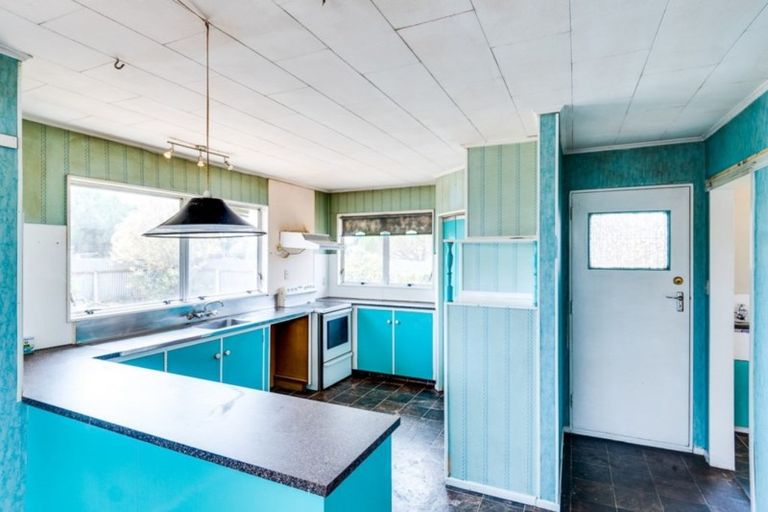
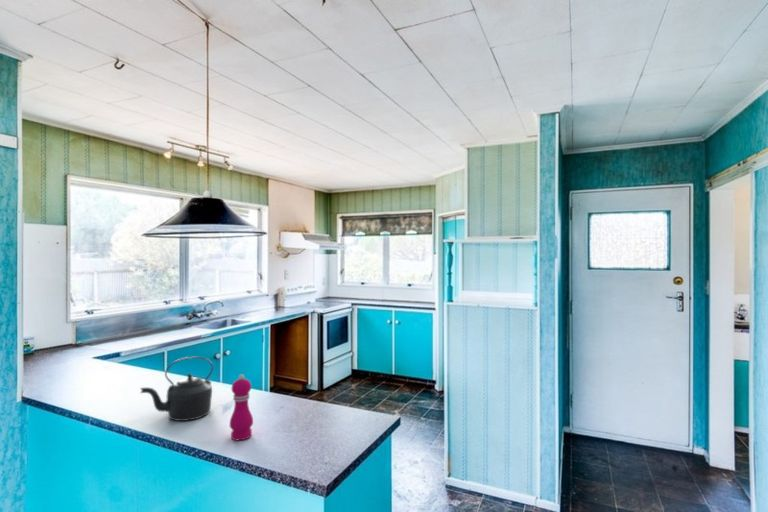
+ pepper mill [229,373,254,441]
+ kettle [139,356,214,422]
